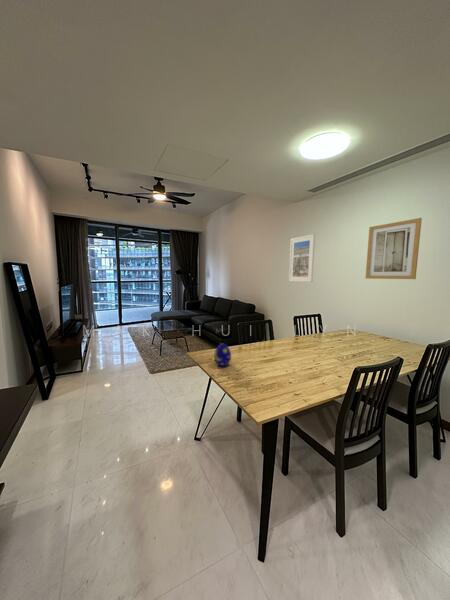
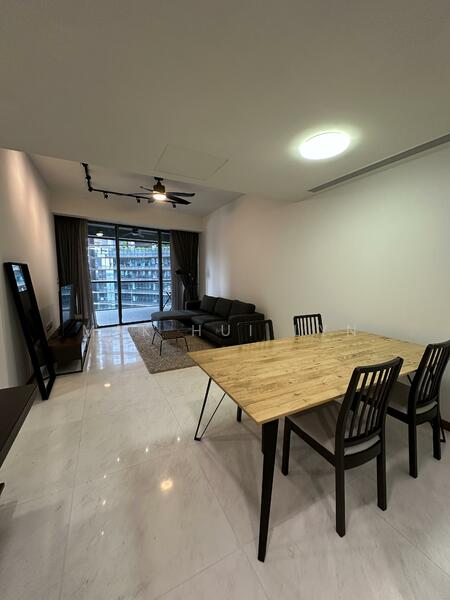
- wall art [365,217,423,280]
- decorative egg [213,343,232,367]
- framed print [288,233,316,283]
